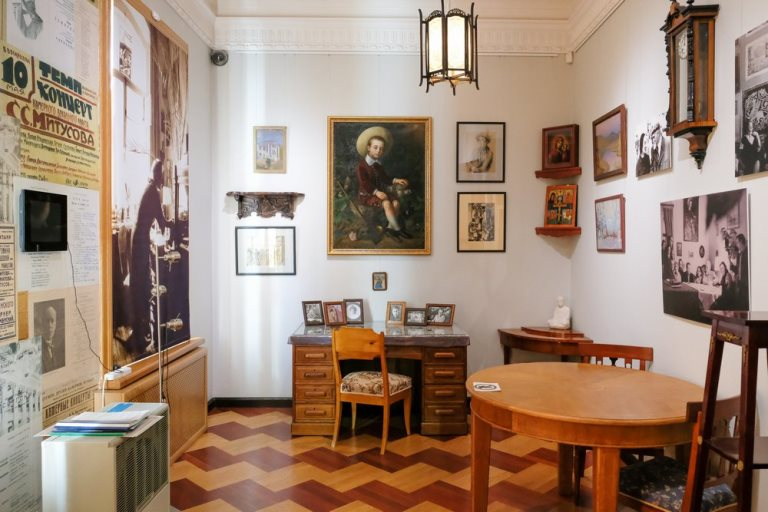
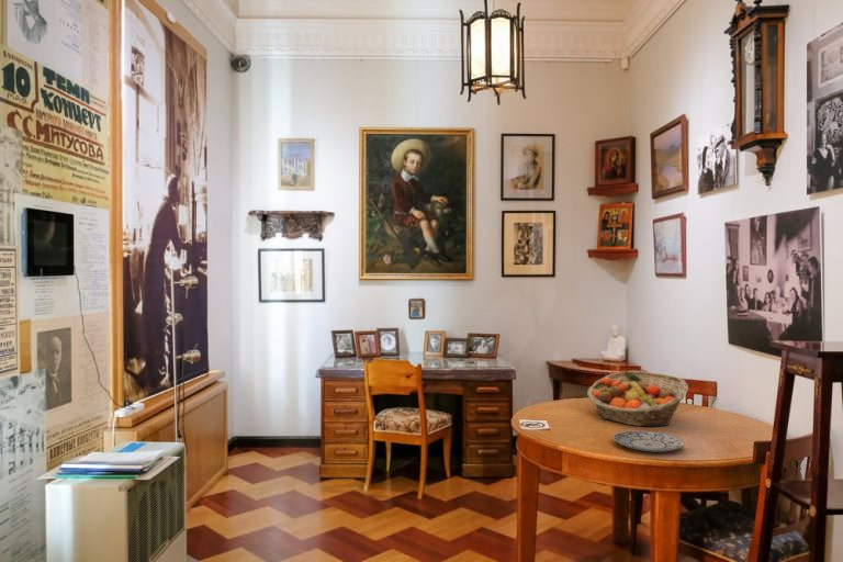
+ fruit basket [586,370,689,427]
+ plate [611,429,686,453]
